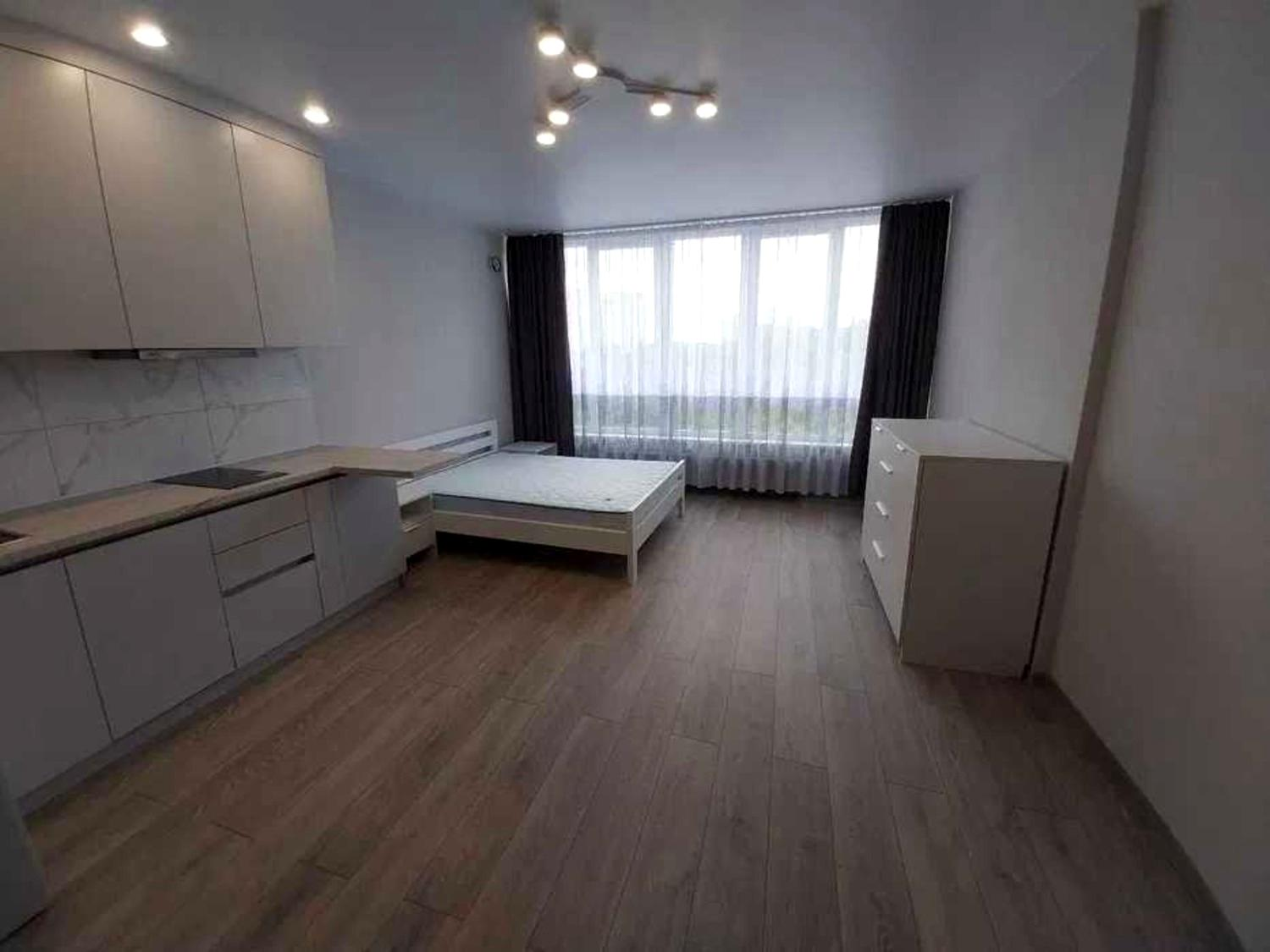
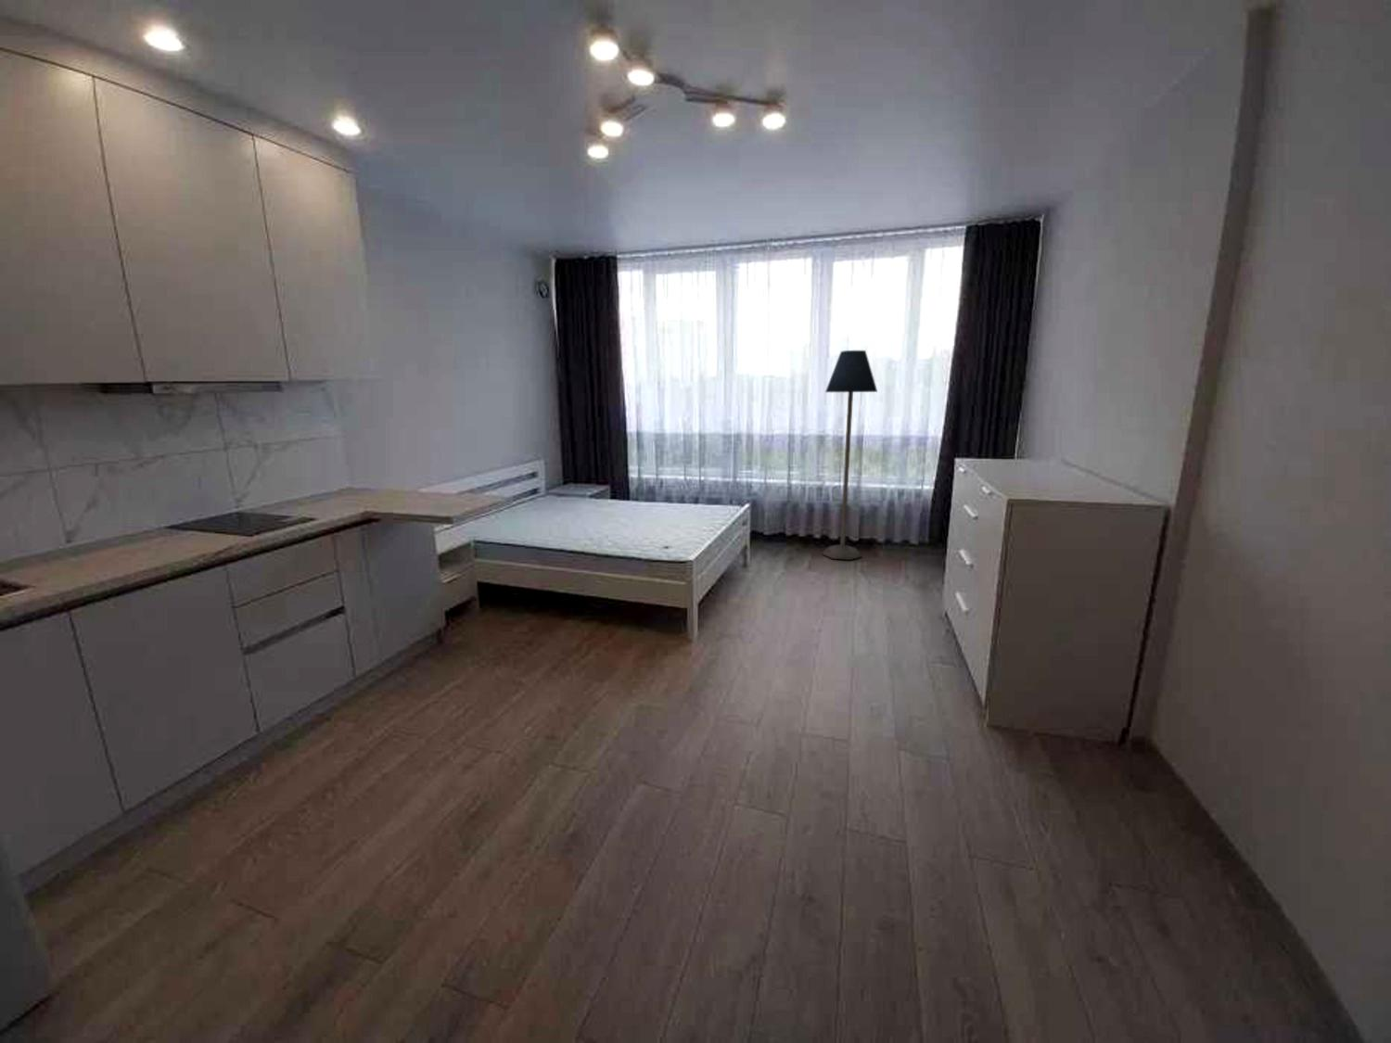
+ floor lamp [820,349,878,561]
